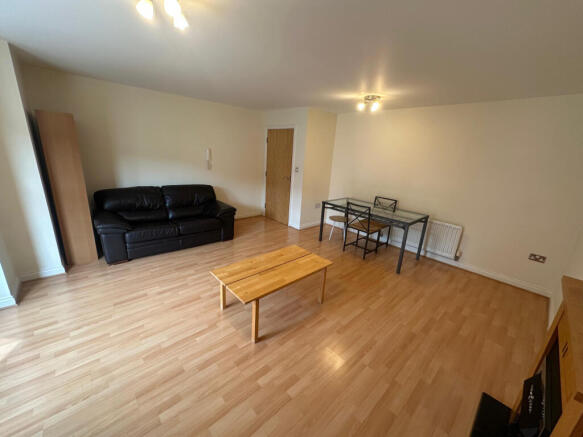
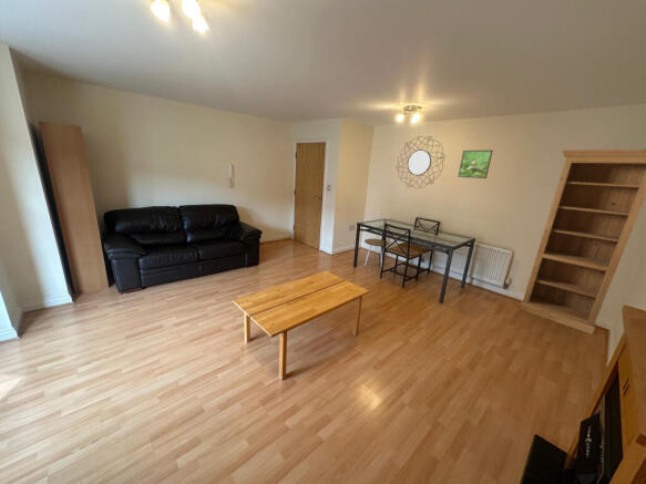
+ home mirror [396,135,447,189]
+ bookshelf [517,148,646,336]
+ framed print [458,150,494,179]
